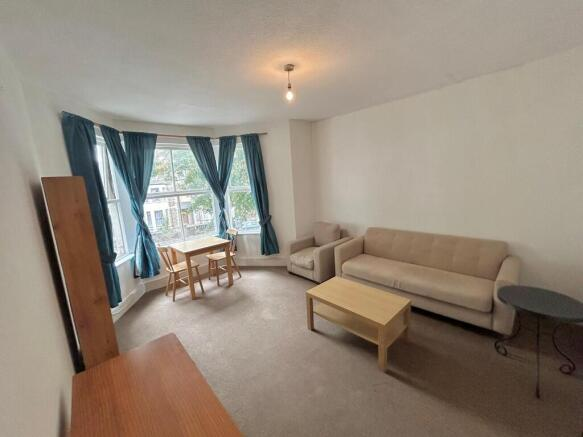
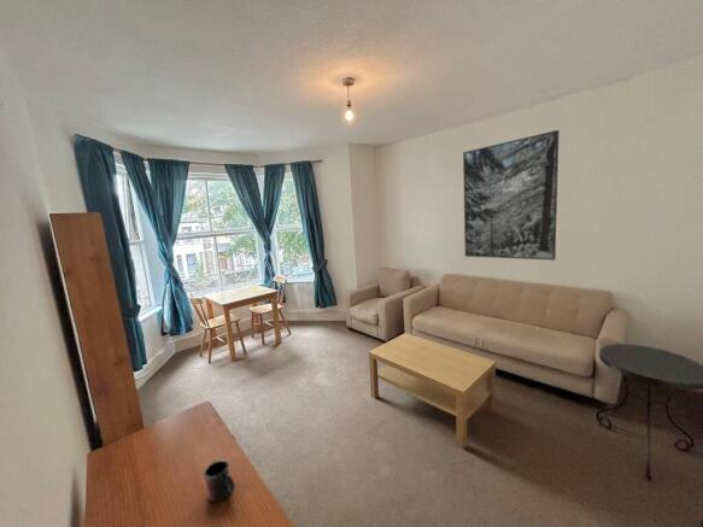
+ mug [203,458,236,503]
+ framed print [462,129,560,262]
